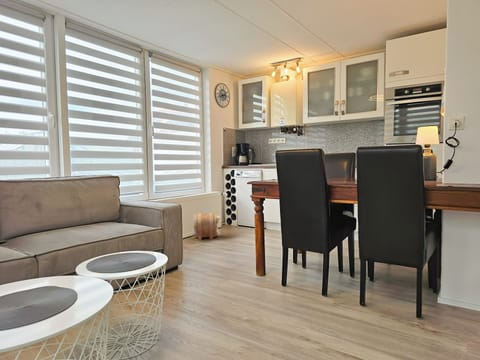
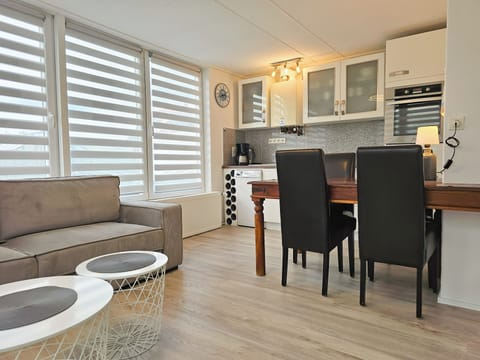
- pouch [192,212,222,241]
